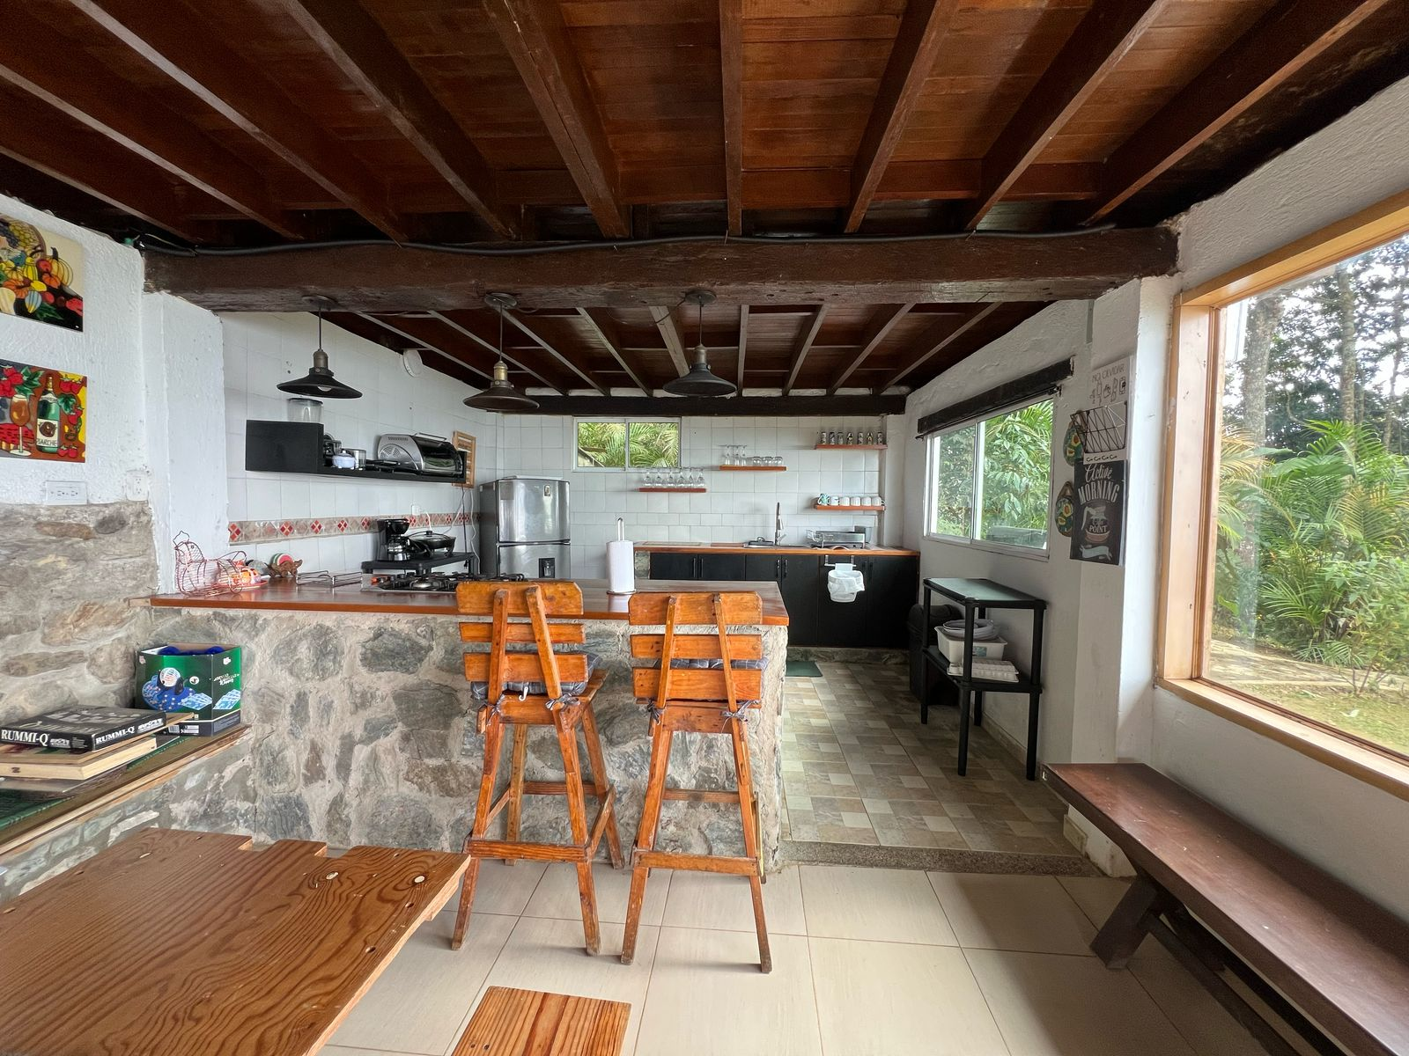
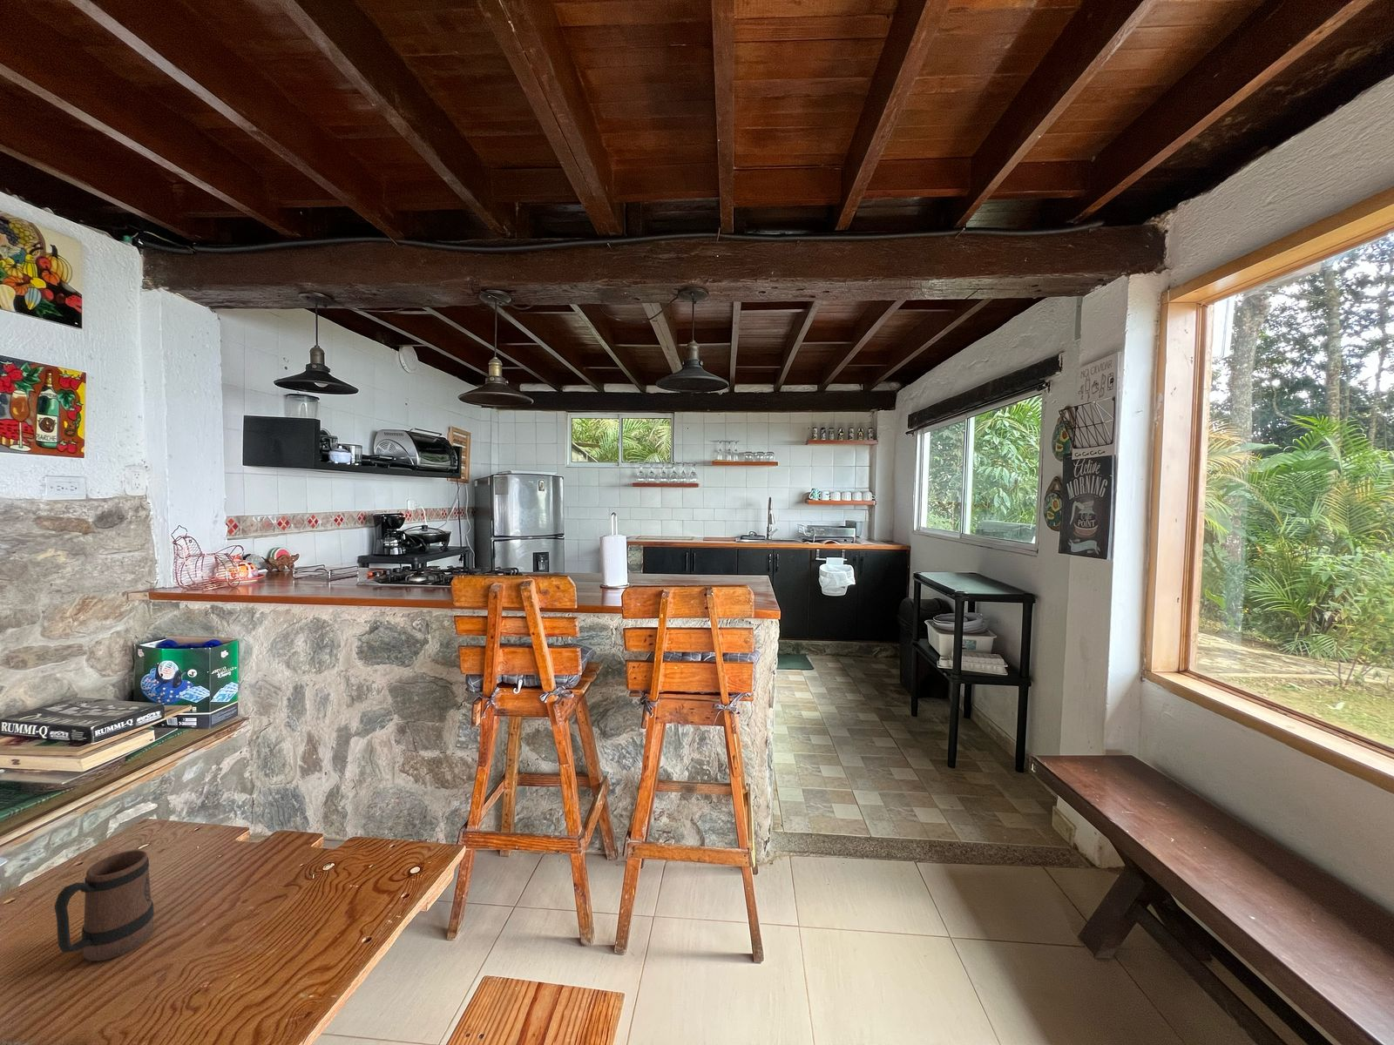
+ mug [53,850,155,962]
